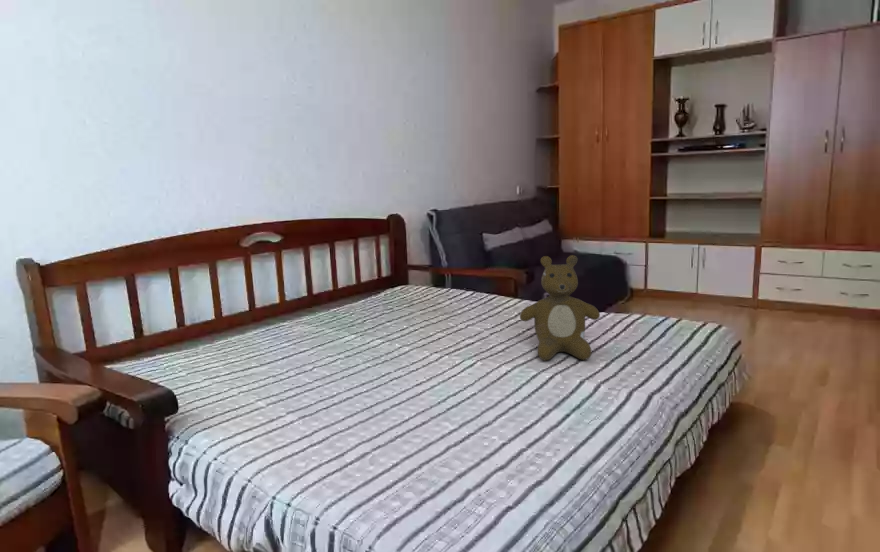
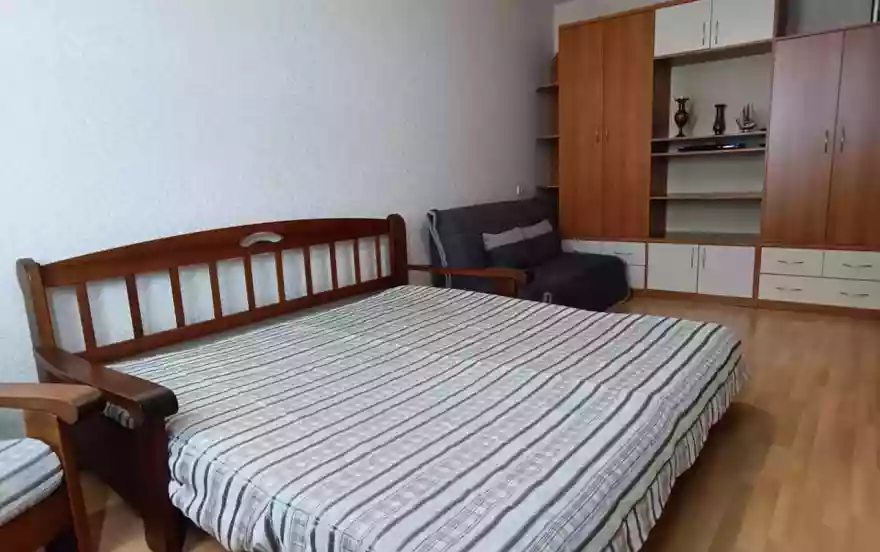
- teddy bear [519,254,601,361]
